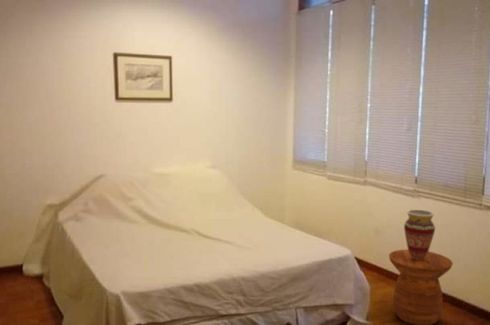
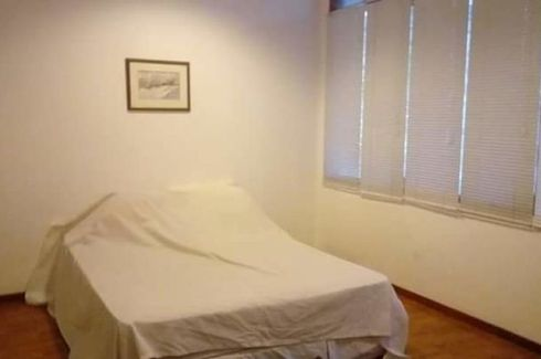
- side table [388,249,454,325]
- vase [403,209,436,260]
